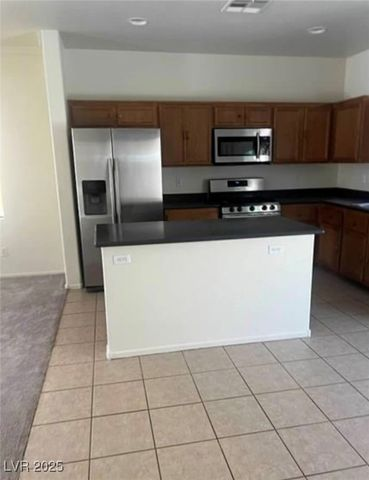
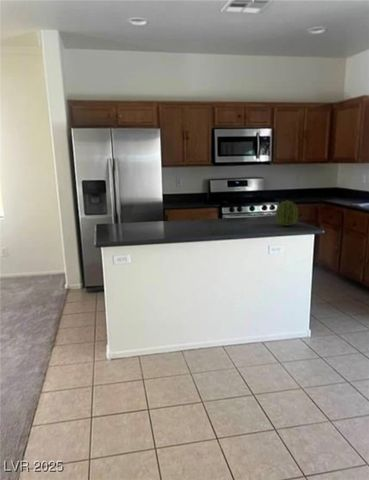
+ fruit [275,200,299,227]
